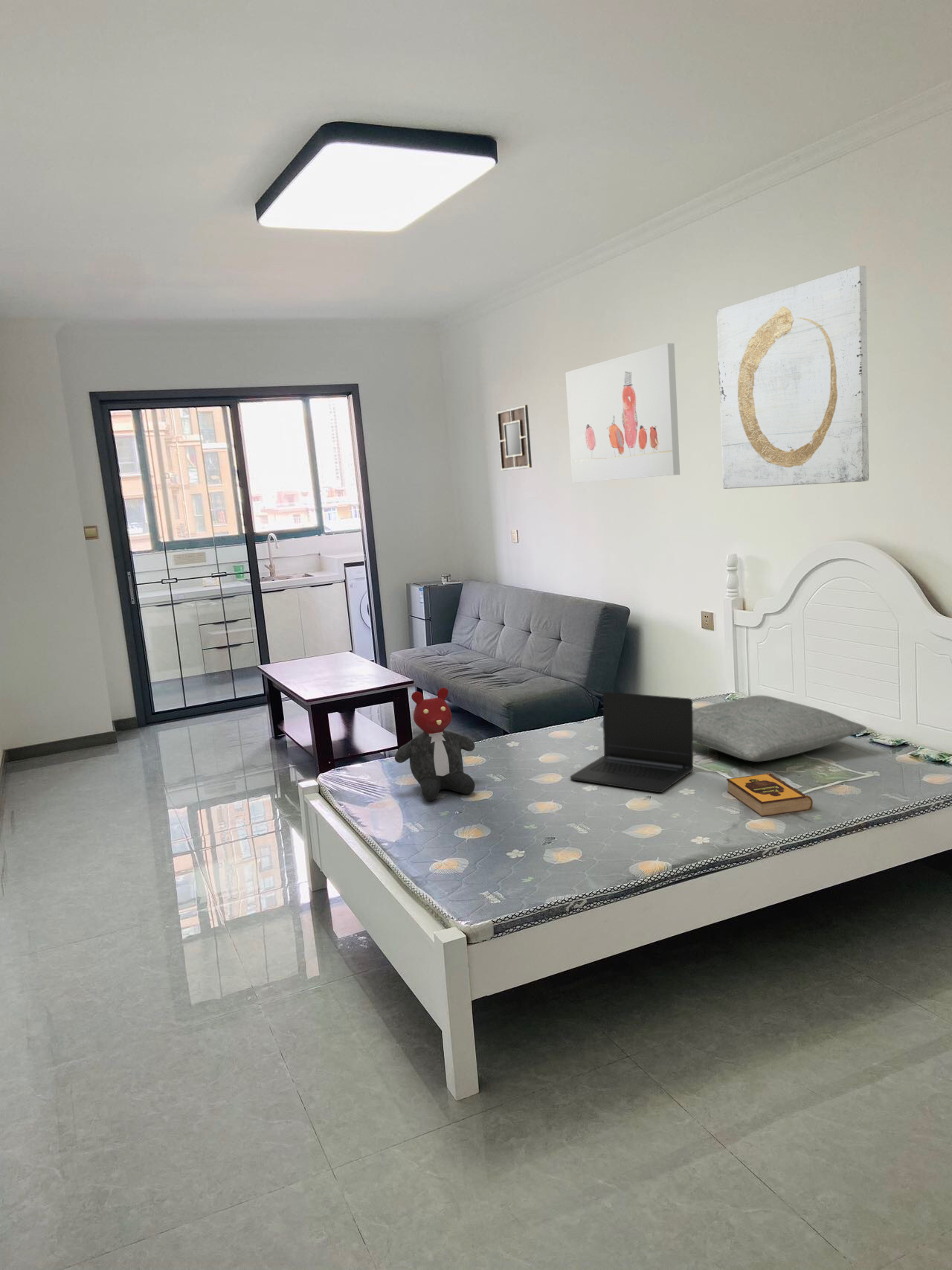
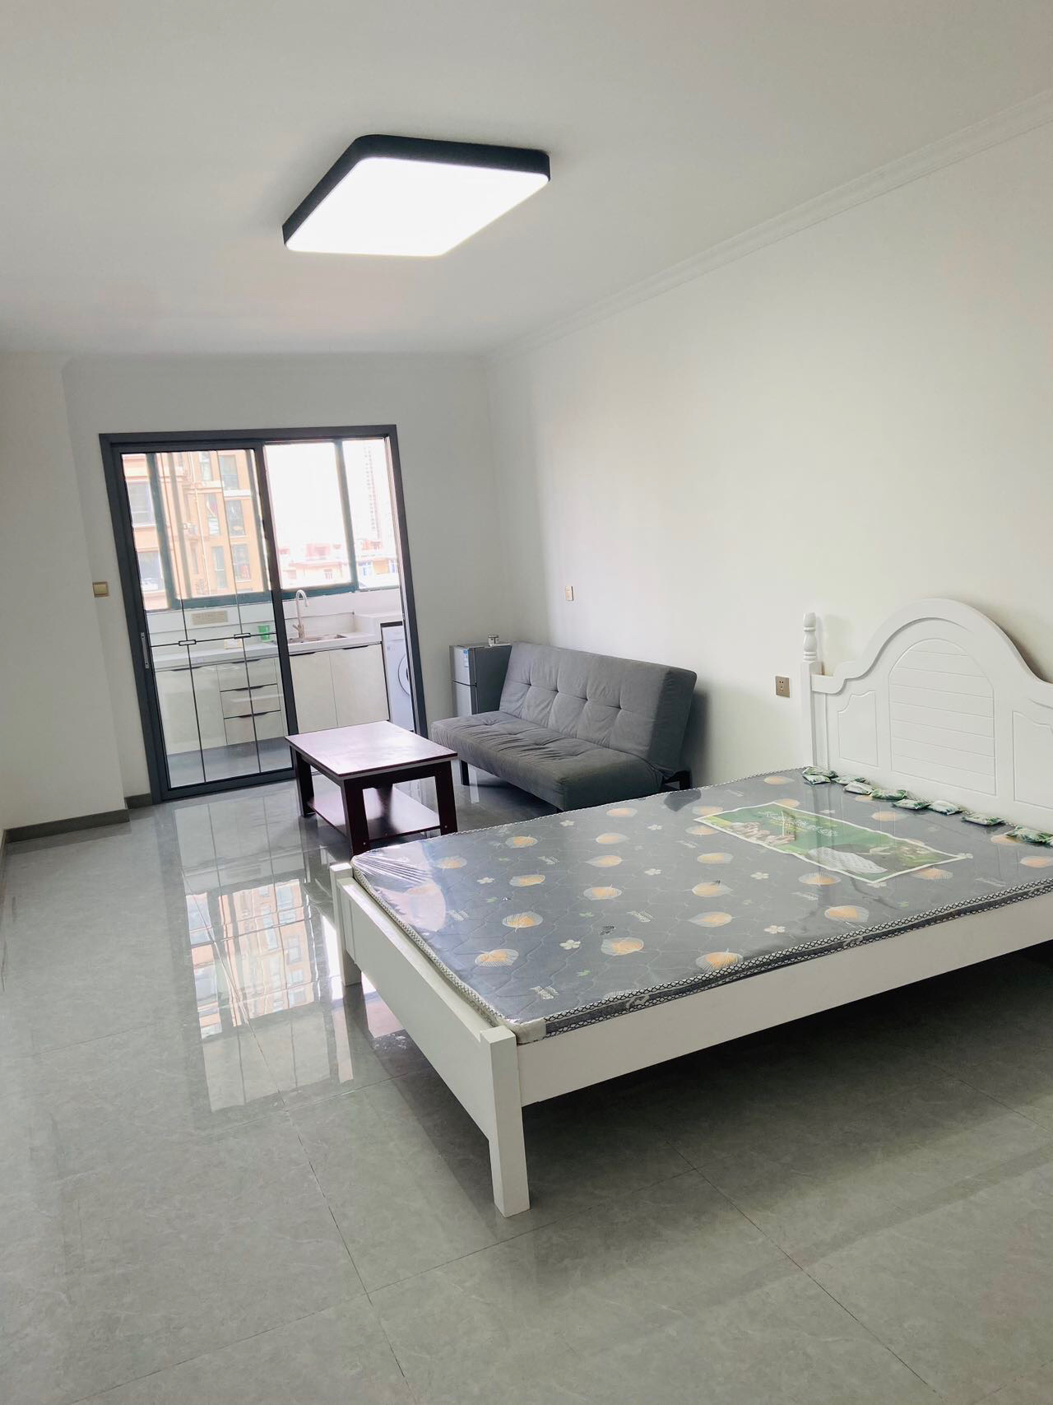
- laptop [569,691,694,793]
- pillow [692,695,868,763]
- wall art [716,265,869,490]
- hardback book [726,772,814,818]
- home mirror [496,404,533,472]
- teddy bear [394,687,475,801]
- wall art [565,342,681,484]
